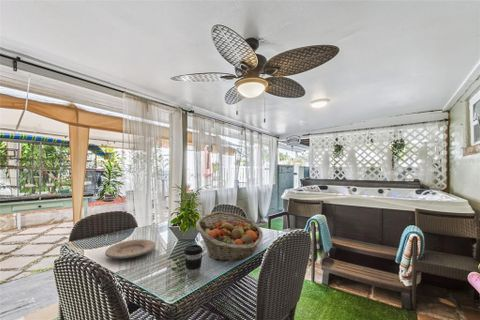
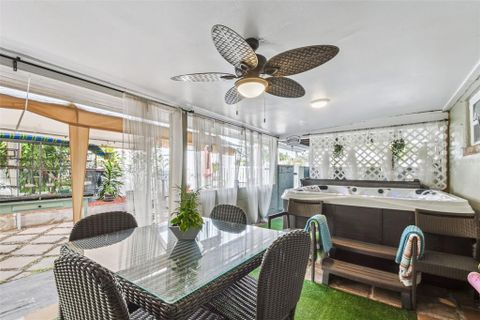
- coffee cup [183,244,204,278]
- fruit basket [195,211,264,262]
- plate [105,238,156,260]
